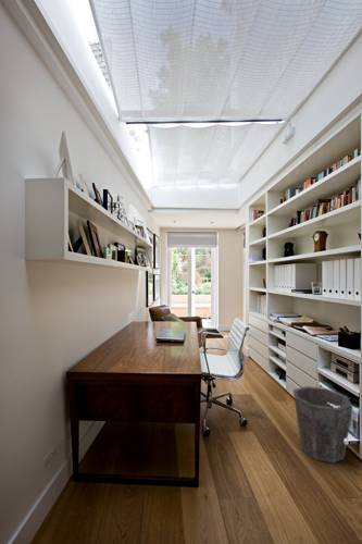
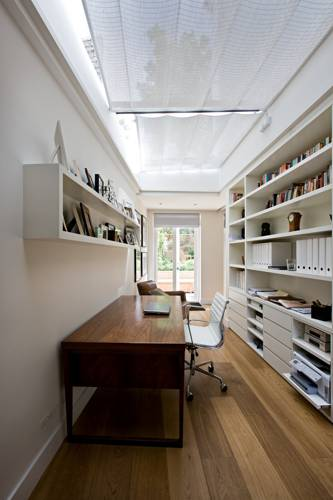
- waste bin [292,385,353,465]
